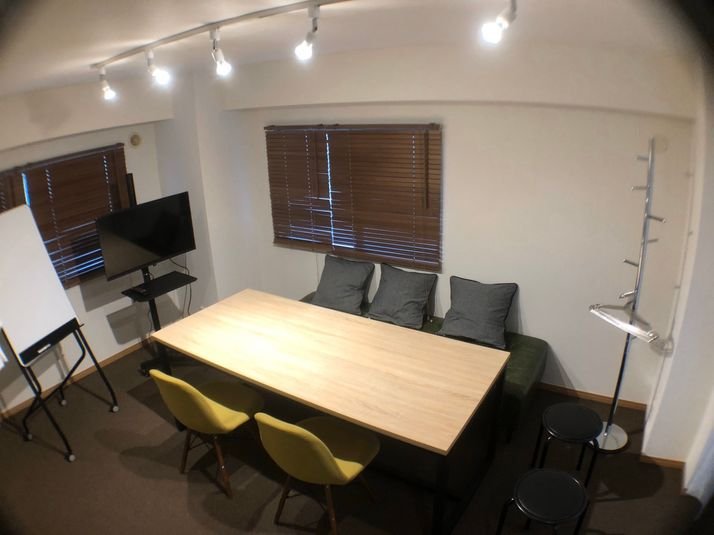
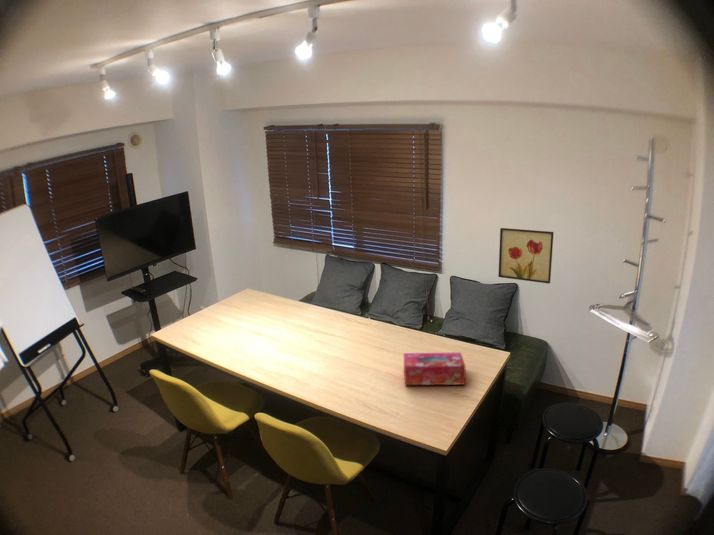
+ wall art [497,227,555,285]
+ tissue box [403,352,466,386]
